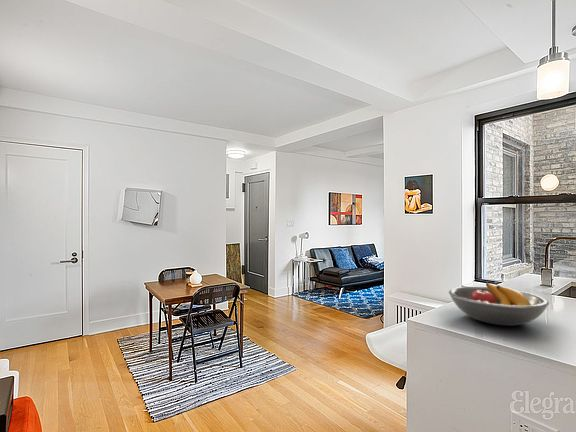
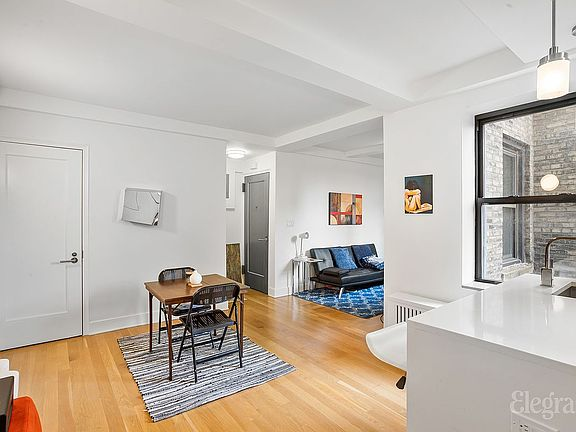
- fruit bowl [448,282,550,327]
